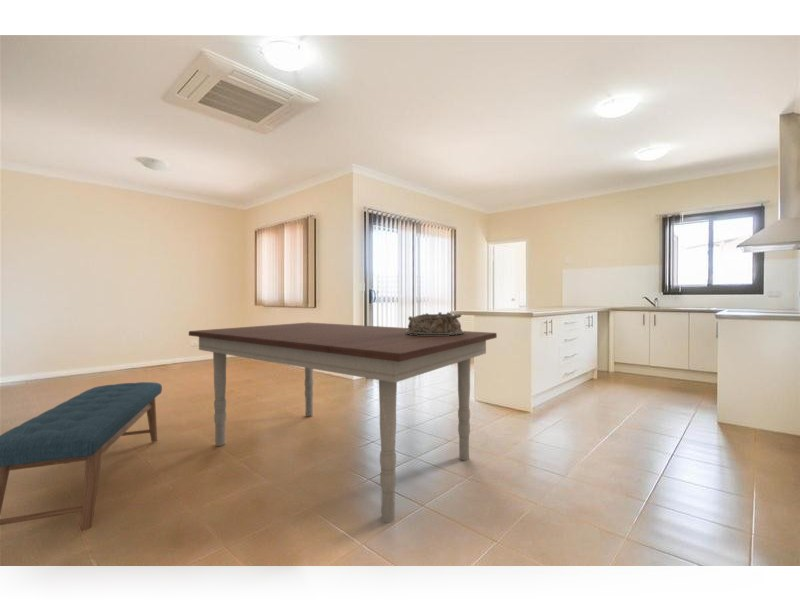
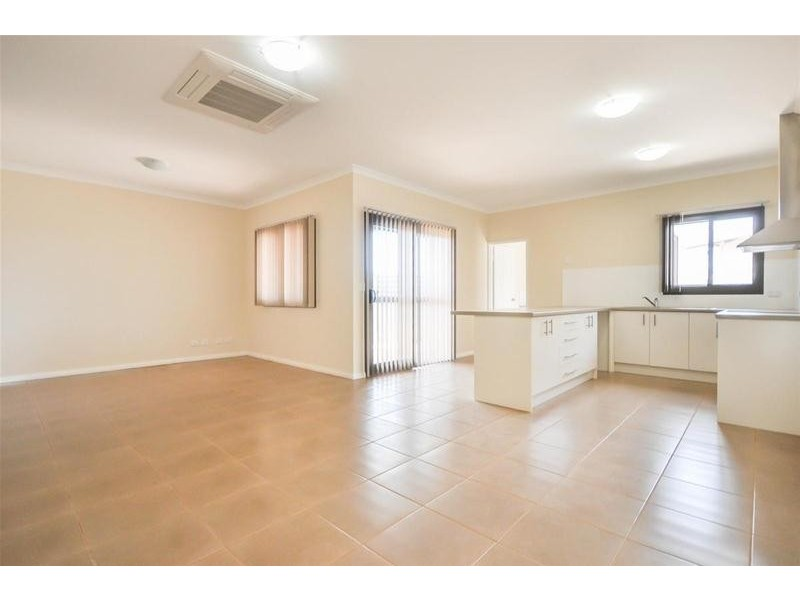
- bench [0,381,163,531]
- dining table [188,322,498,524]
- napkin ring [406,311,464,336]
